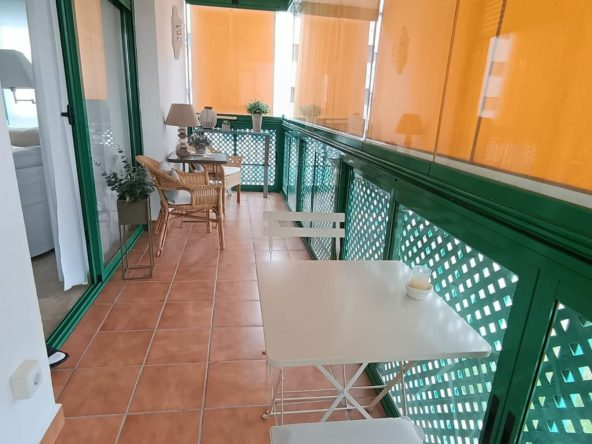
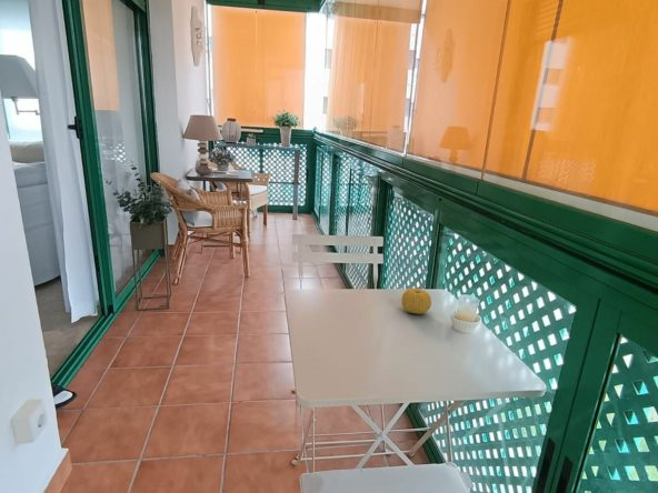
+ fruit [400,288,432,315]
